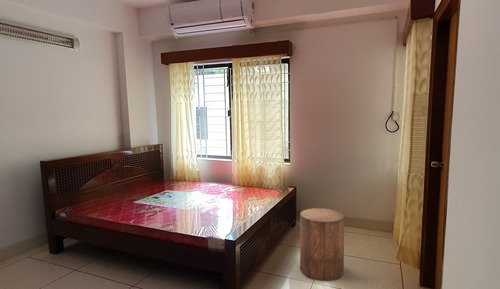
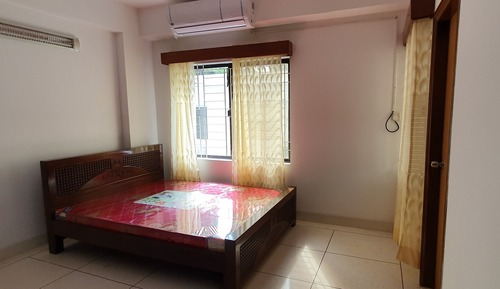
- stool [299,207,345,282]
